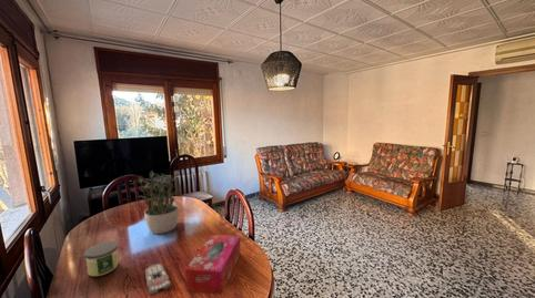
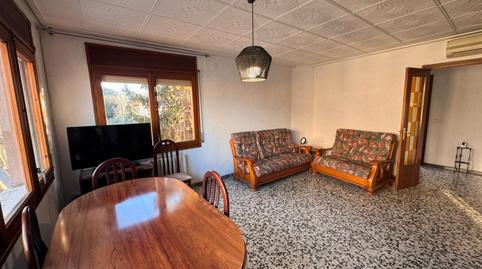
- tissue box [184,234,242,296]
- remote control [144,263,172,296]
- potted plant [131,169,180,235]
- candle [83,240,119,277]
